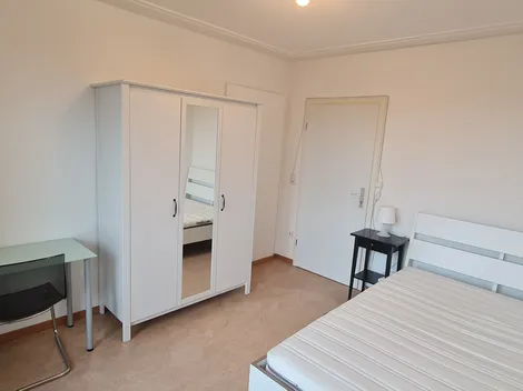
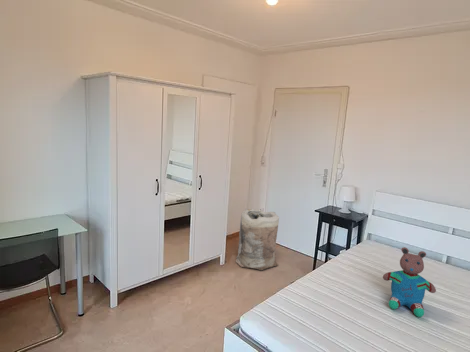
+ bag [235,208,280,271]
+ teddy bear [382,246,437,318]
